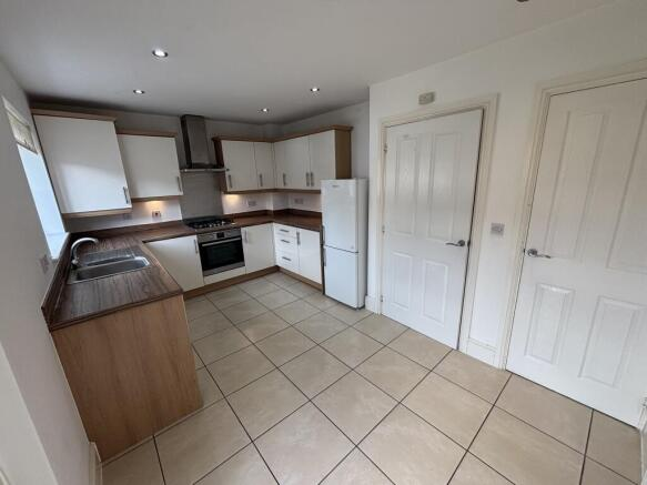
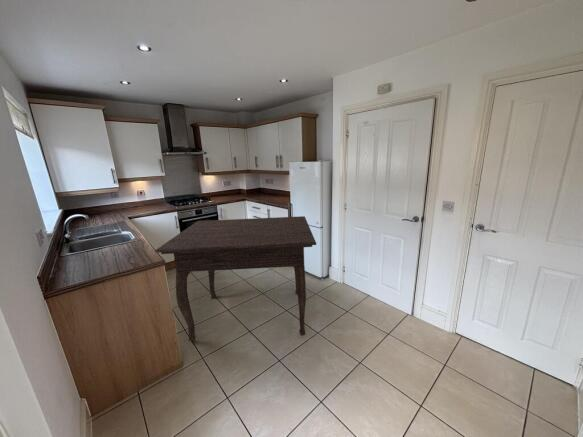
+ dining table [154,215,317,343]
